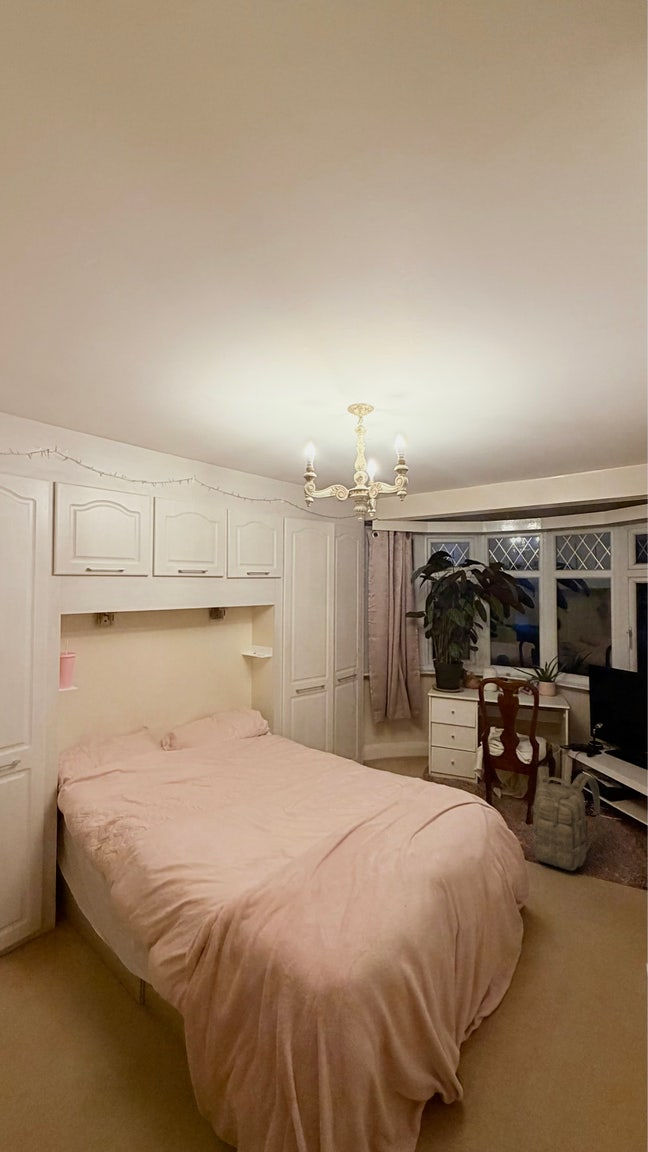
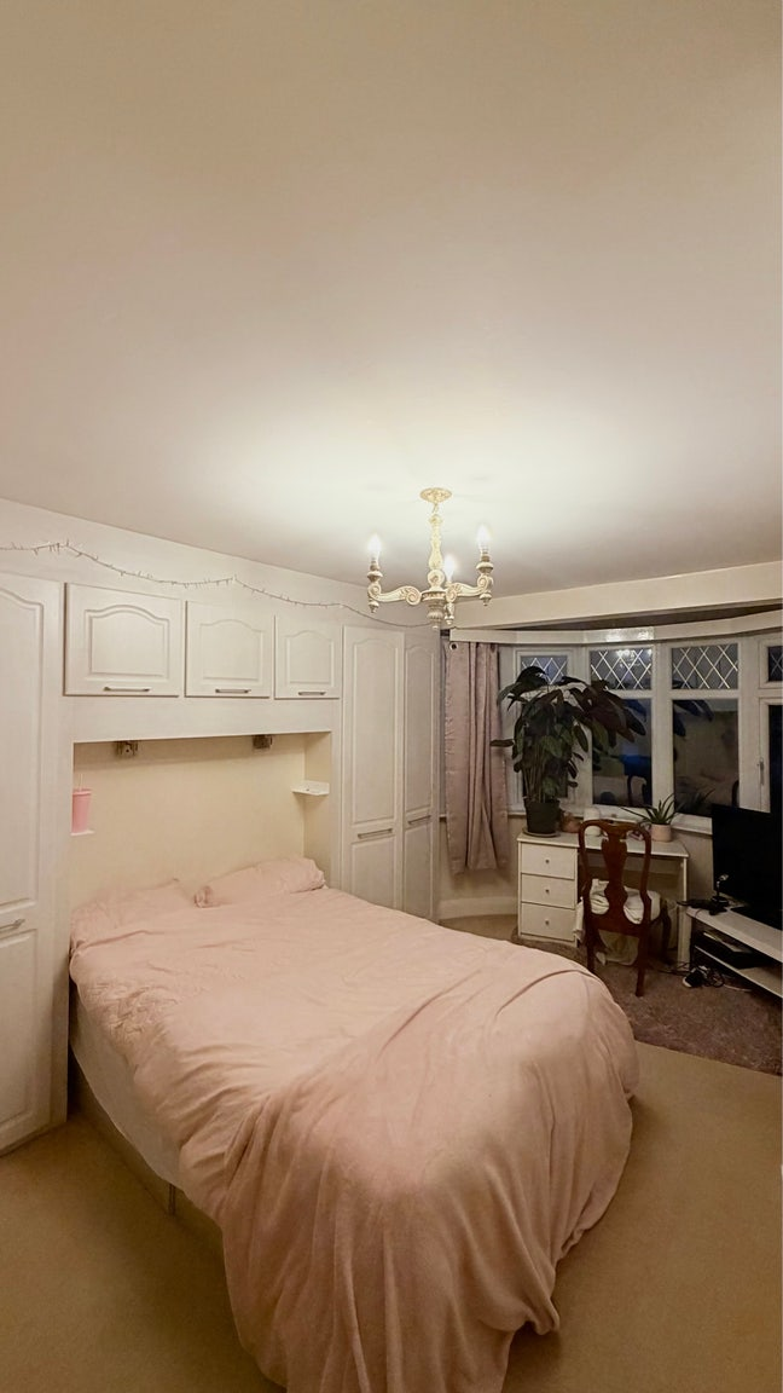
- backpack [530,765,602,872]
